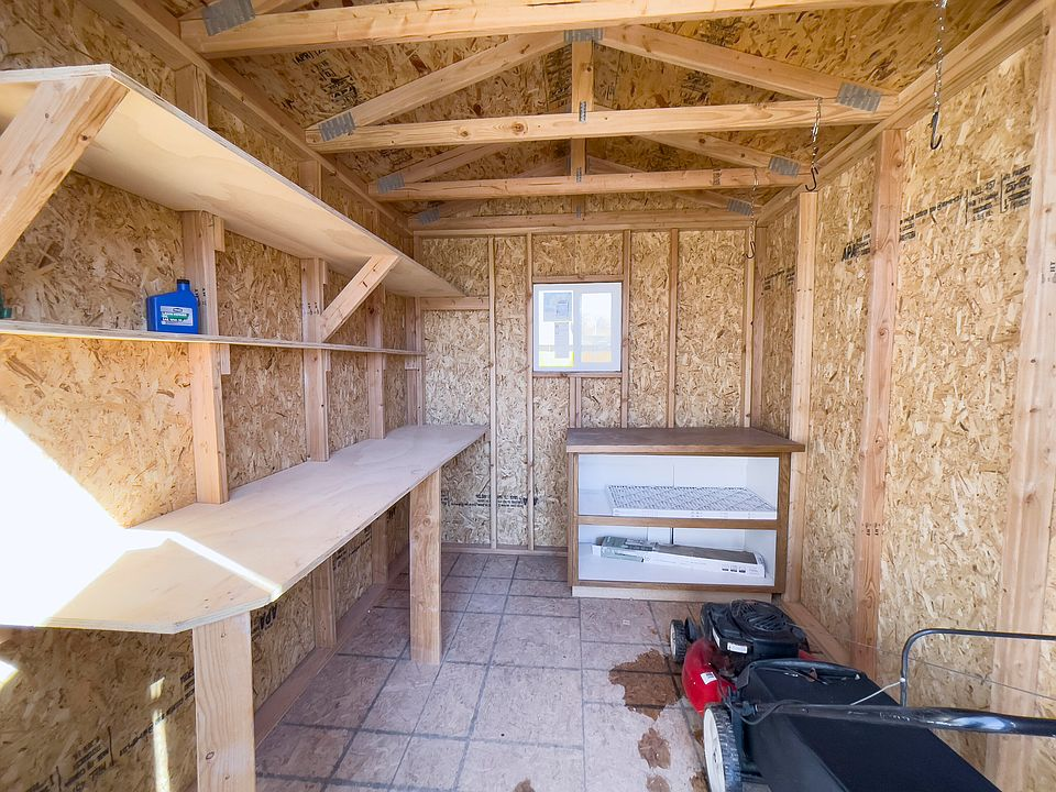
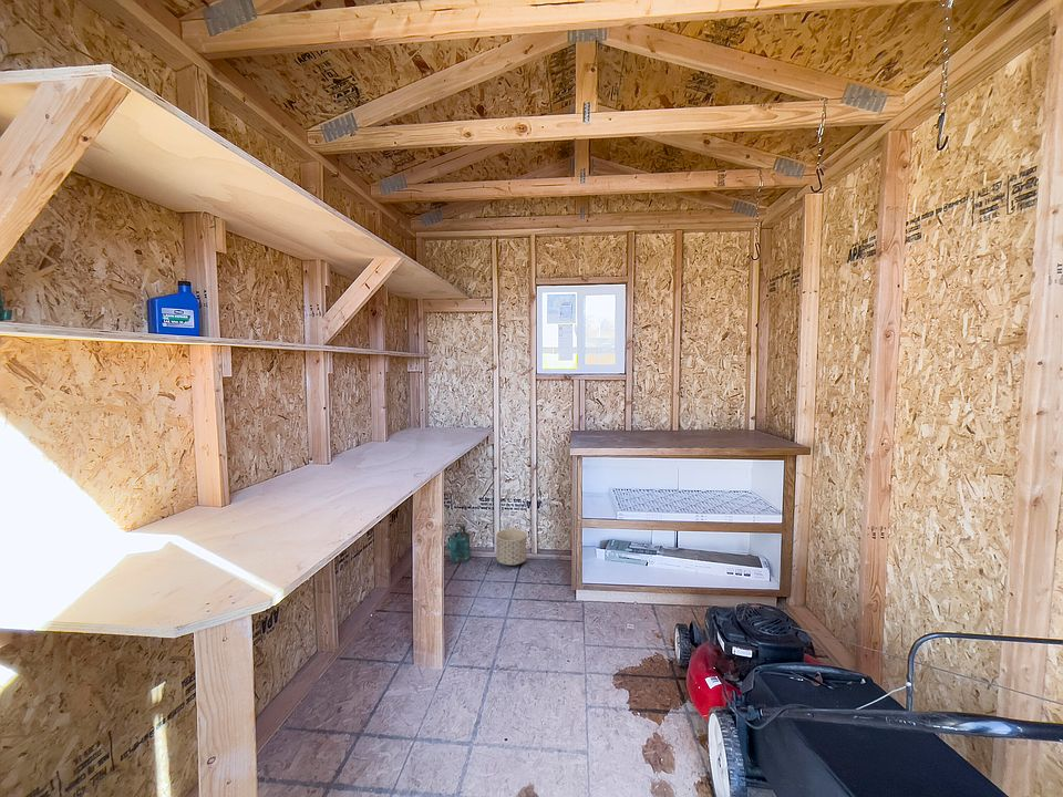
+ watering can [445,525,472,565]
+ planter [495,528,528,567]
